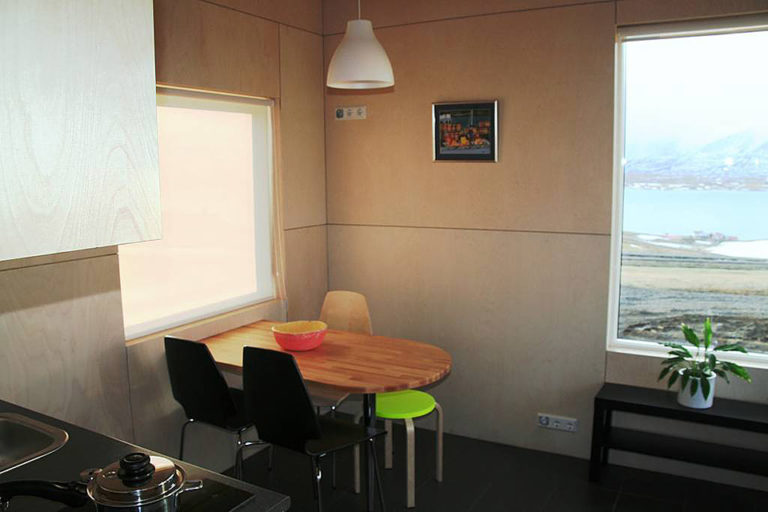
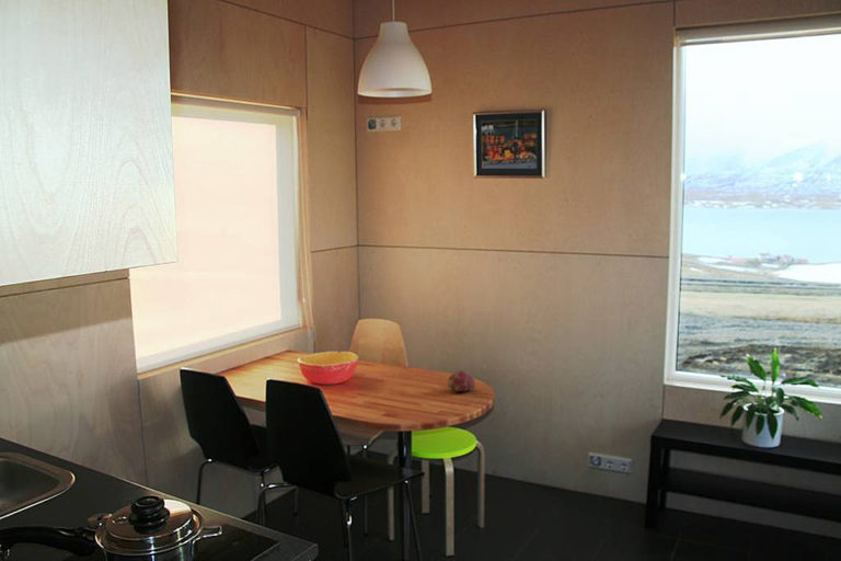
+ fruit [447,369,476,393]
